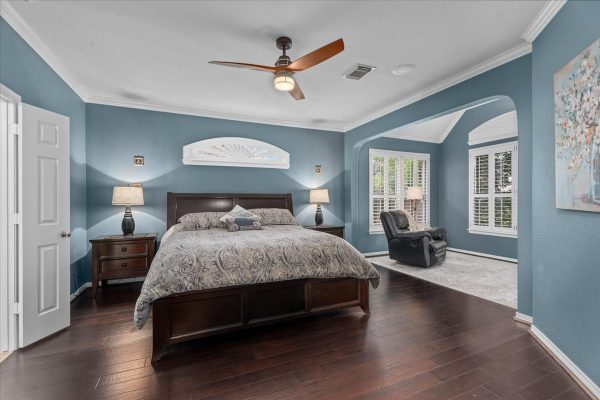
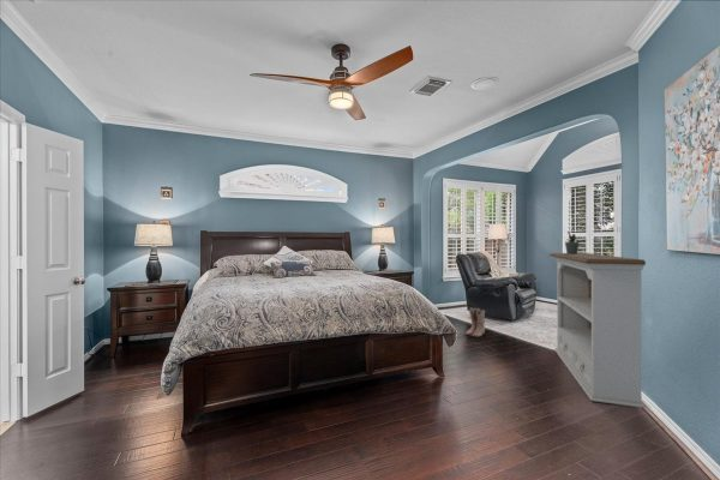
+ boots [464,306,486,338]
+ potted plant [562,230,583,254]
+ bookshelf [548,252,647,409]
